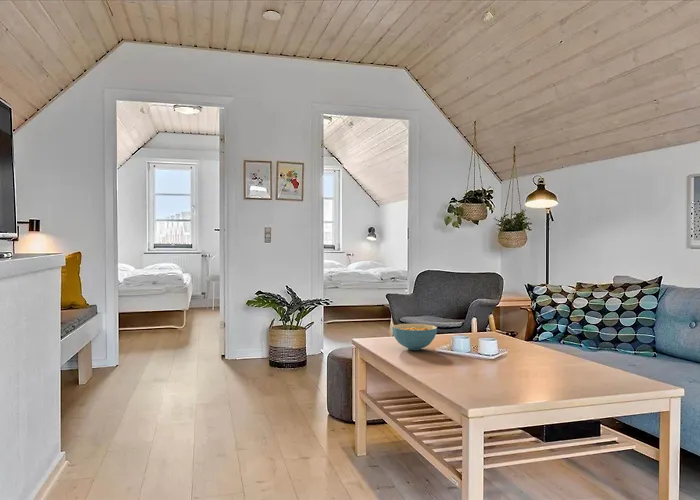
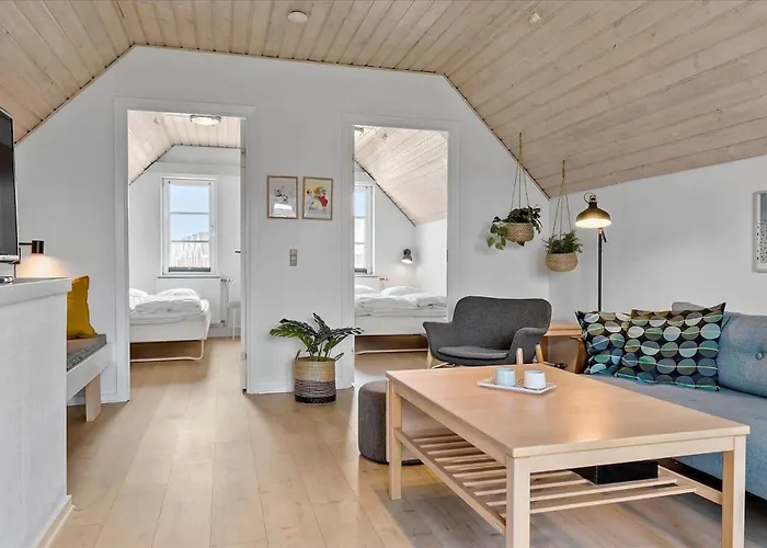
- cereal bowl [391,323,438,351]
